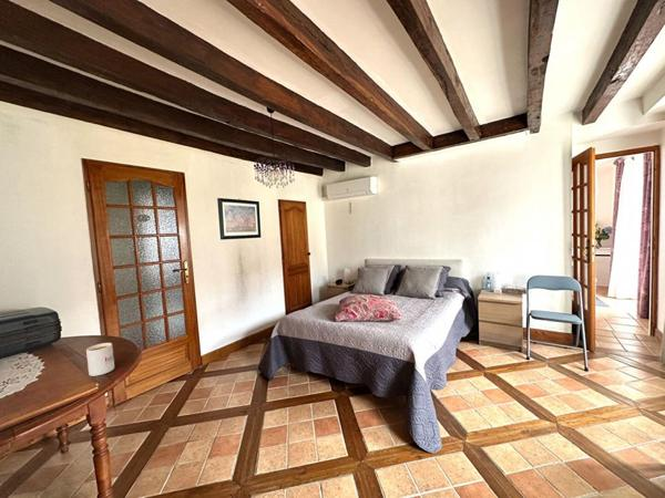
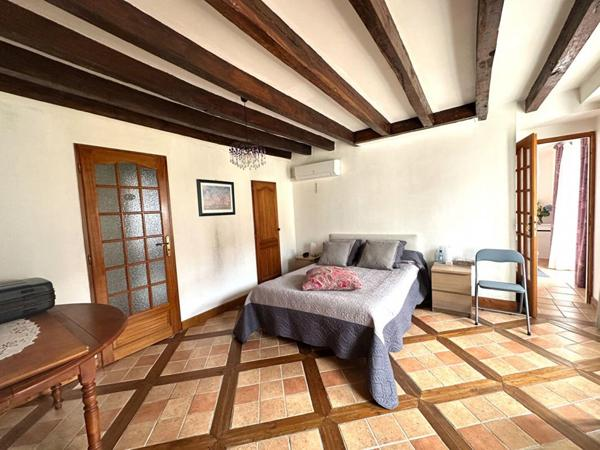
- mug [85,342,115,377]
